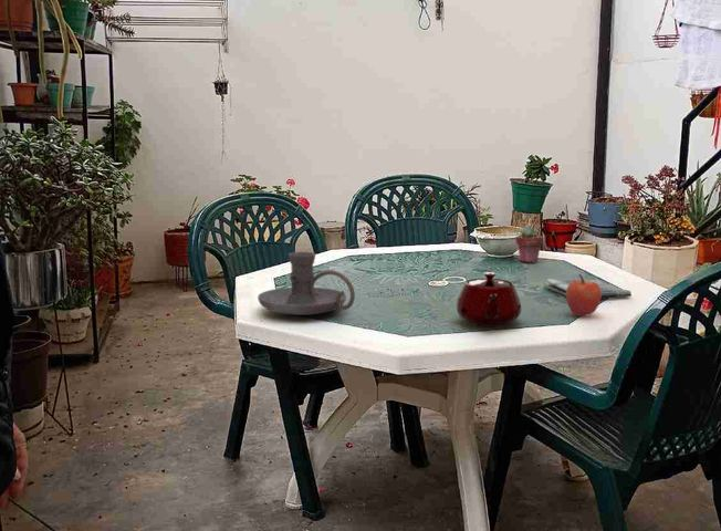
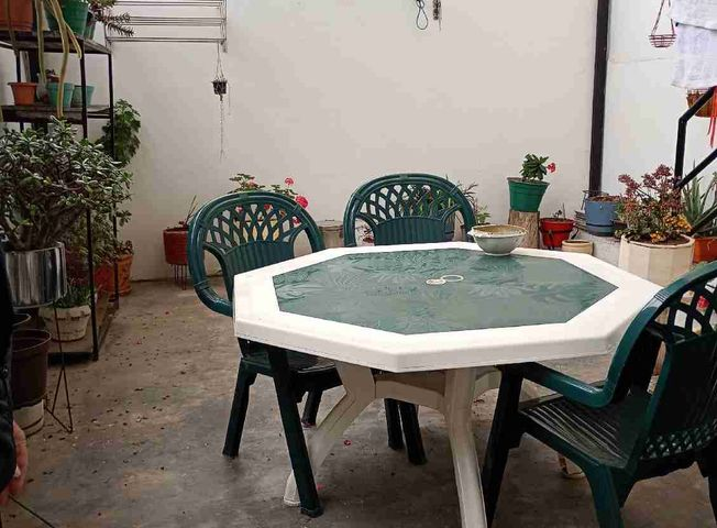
- teapot [454,271,522,329]
- dish towel [543,278,633,299]
- potted succulent [514,225,544,263]
- apple [565,273,602,317]
- candle holder [257,251,356,316]
